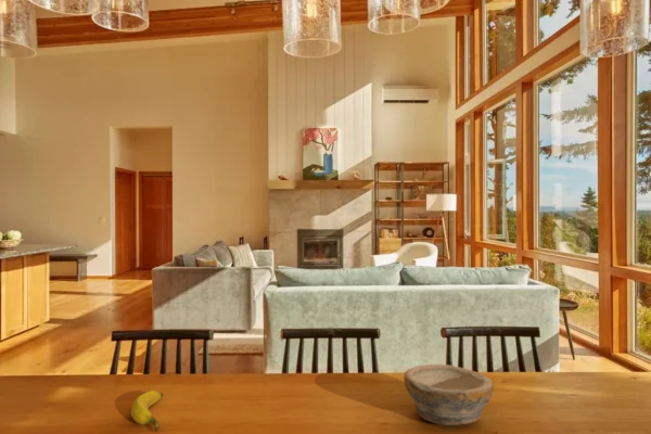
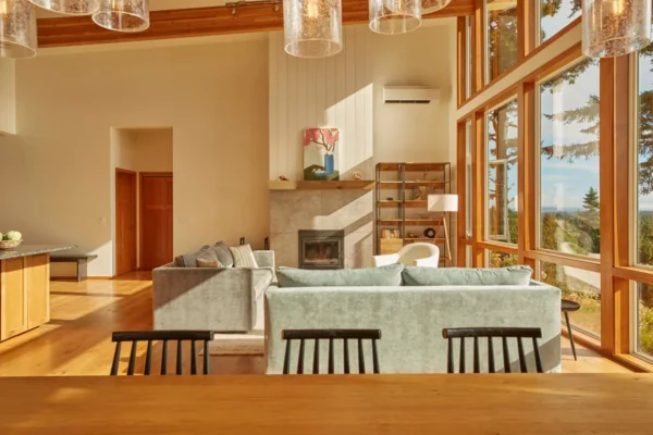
- banana [130,390,164,433]
- bowl [403,363,495,426]
